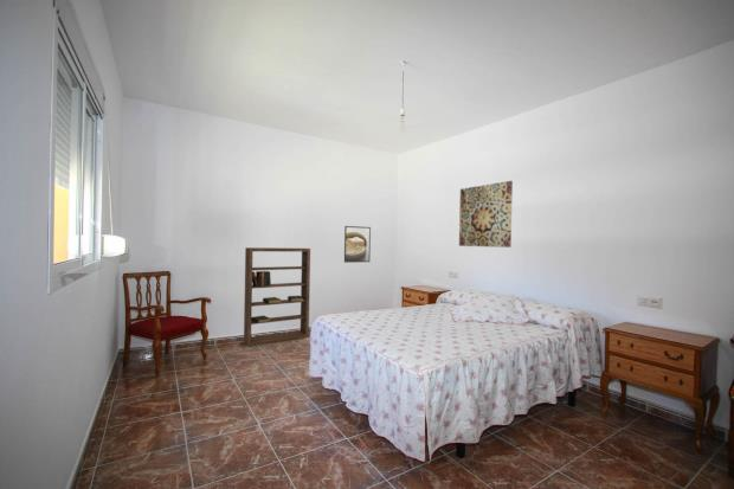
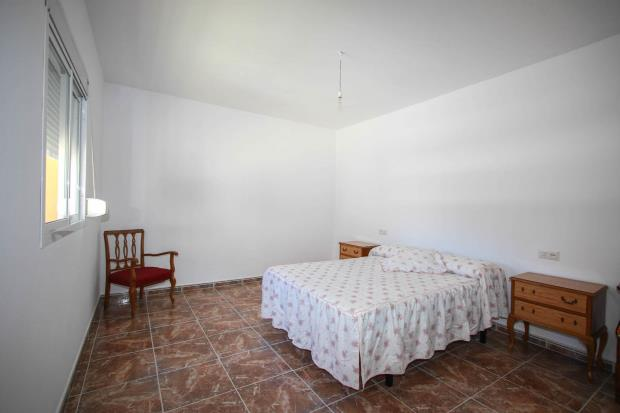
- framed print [343,225,372,264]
- bookshelf [243,246,311,347]
- wall art [458,180,514,249]
